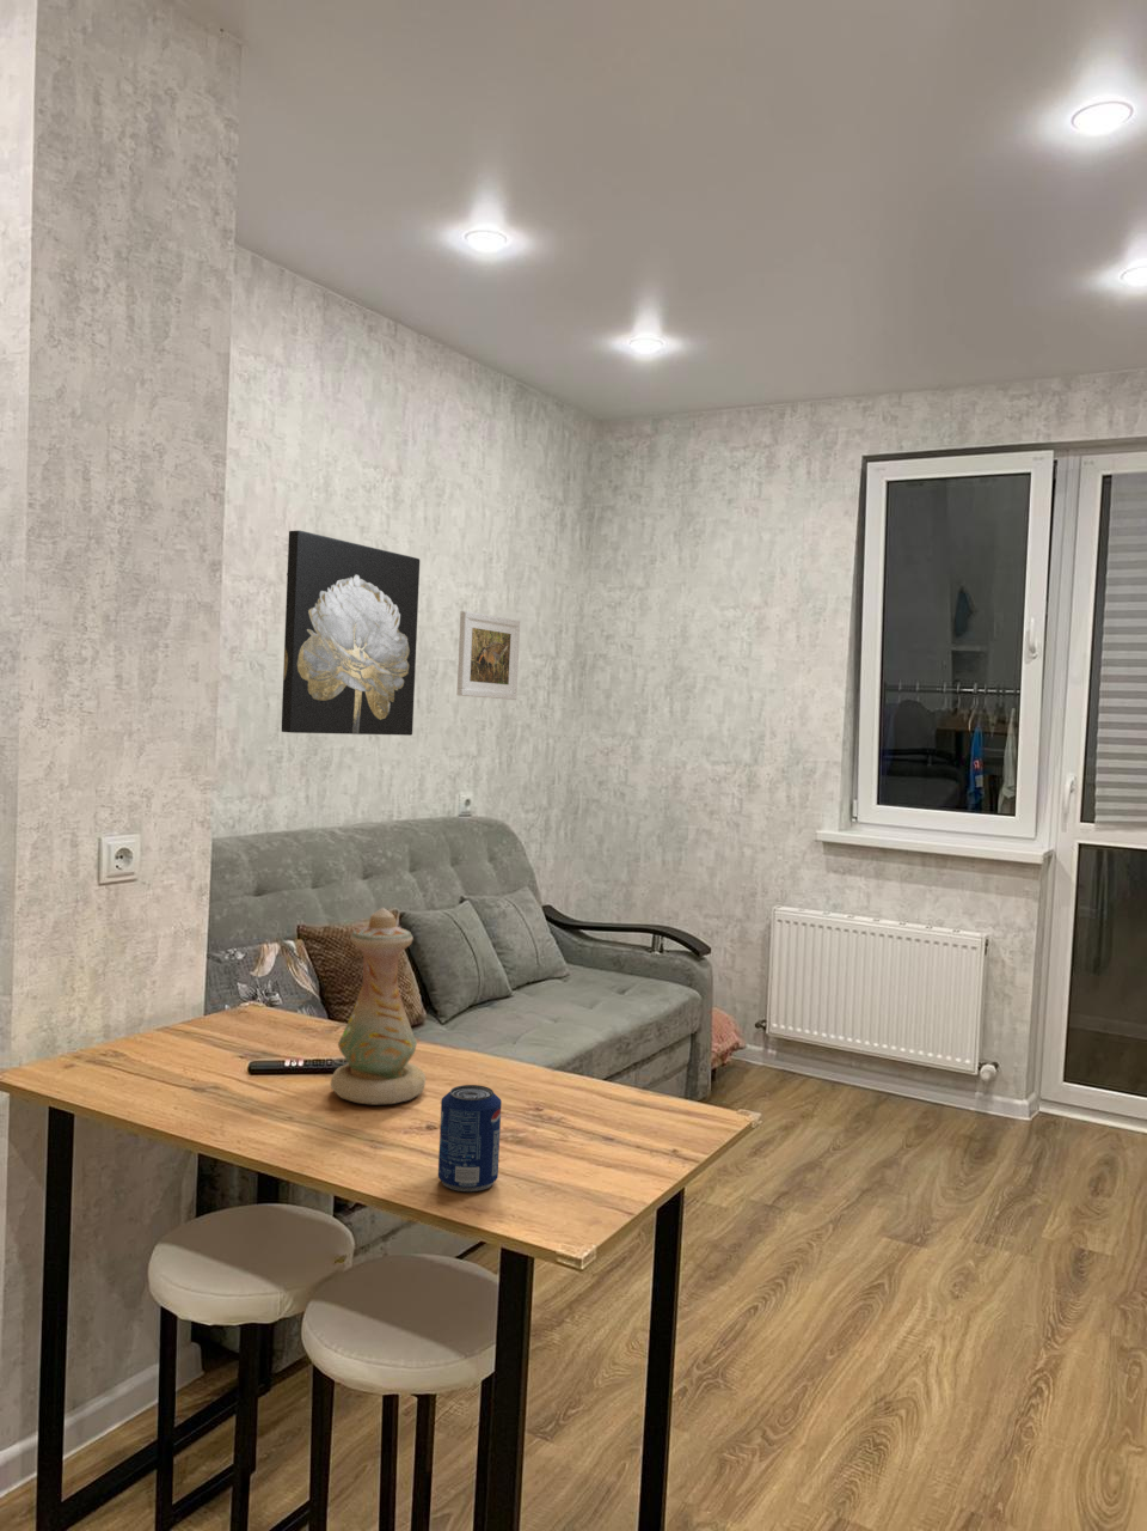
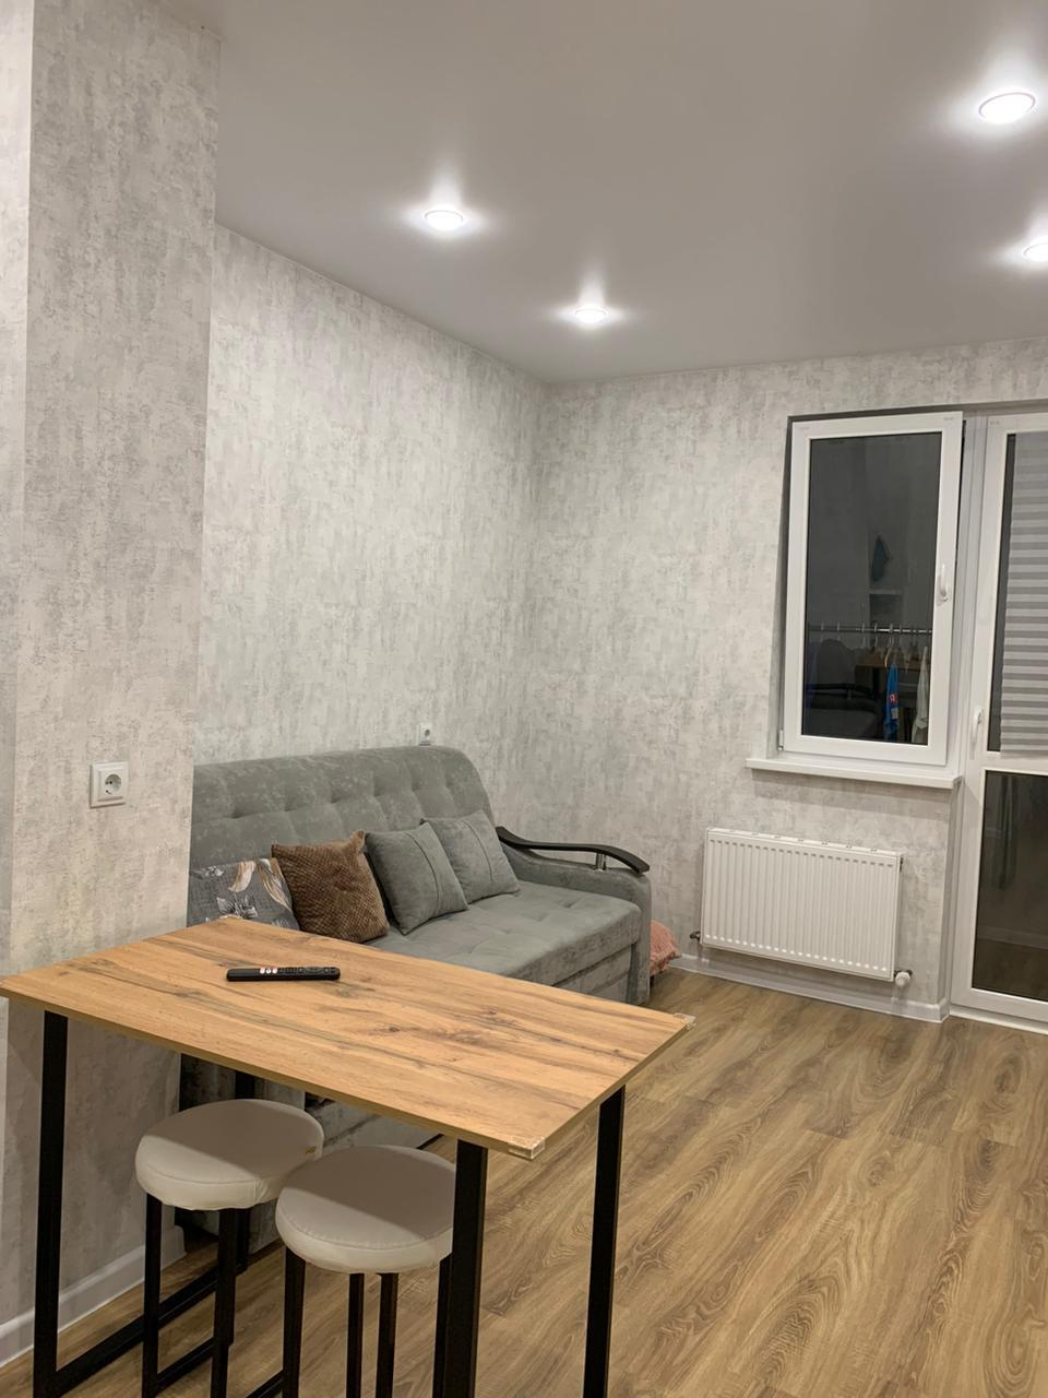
- beverage can [437,1084,502,1192]
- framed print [457,610,520,700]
- vase [330,907,427,1107]
- wall art [281,530,420,737]
